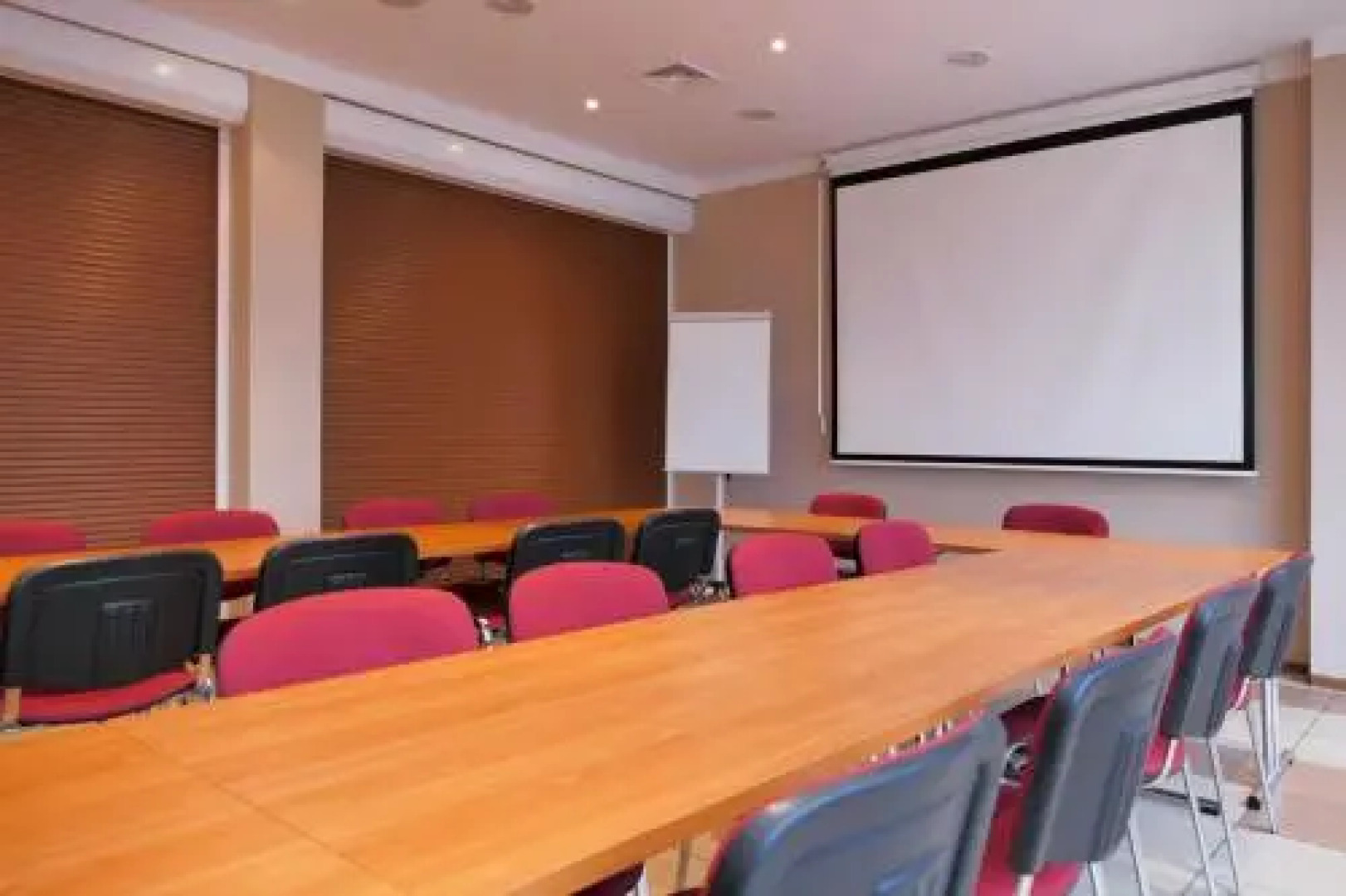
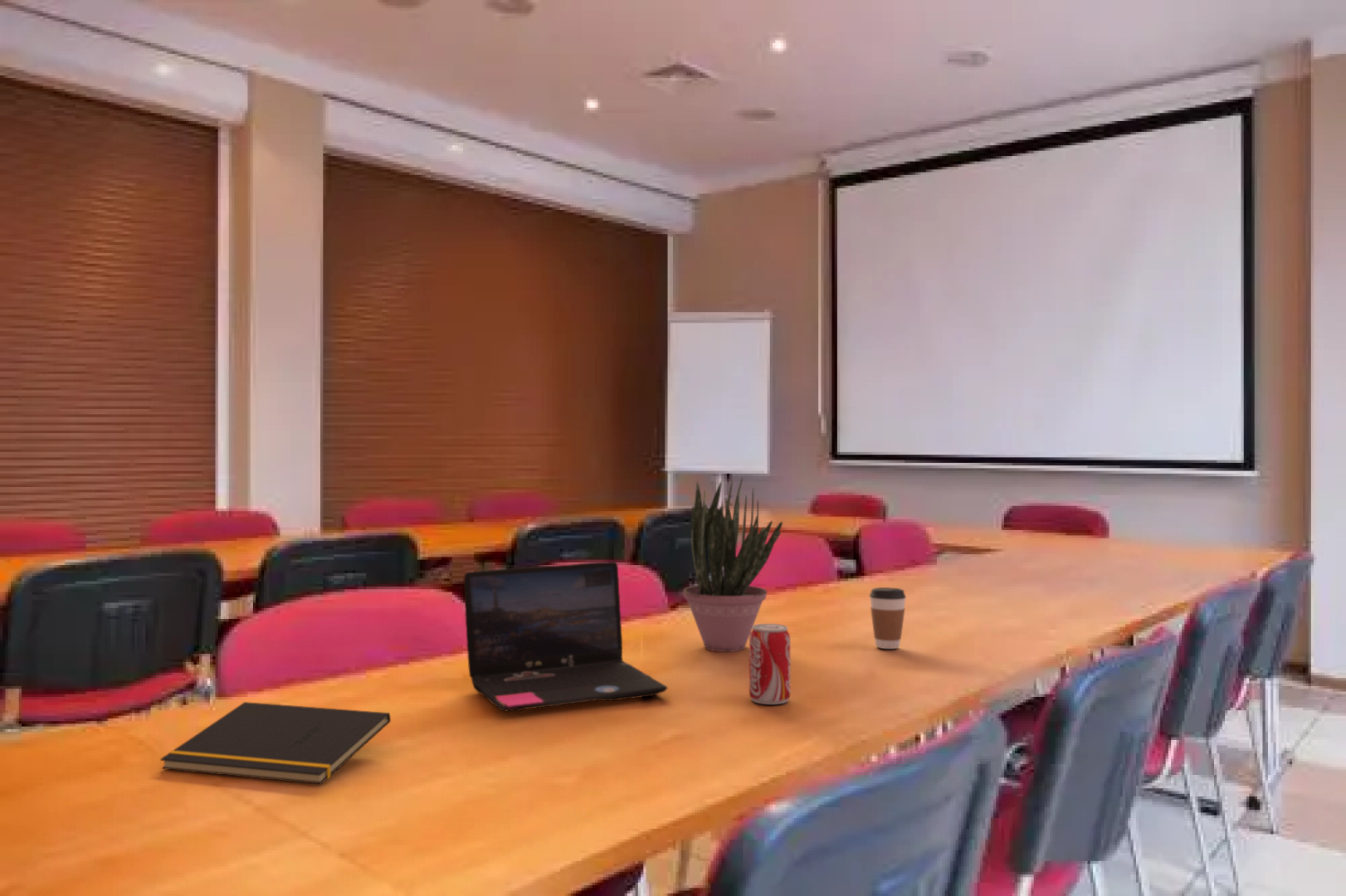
+ potted plant [682,476,783,653]
+ notepad [159,701,392,785]
+ coffee cup [869,587,907,650]
+ laptop [463,561,668,713]
+ beverage can [749,623,791,705]
